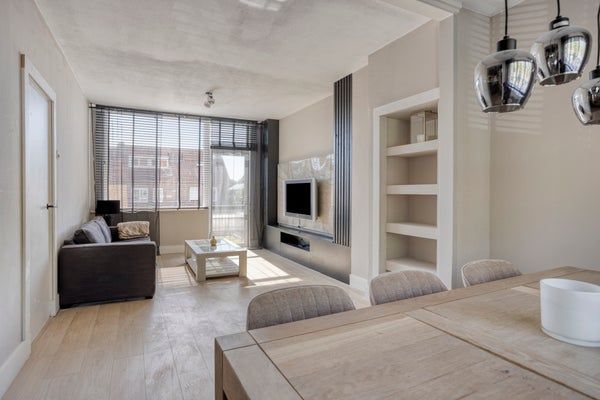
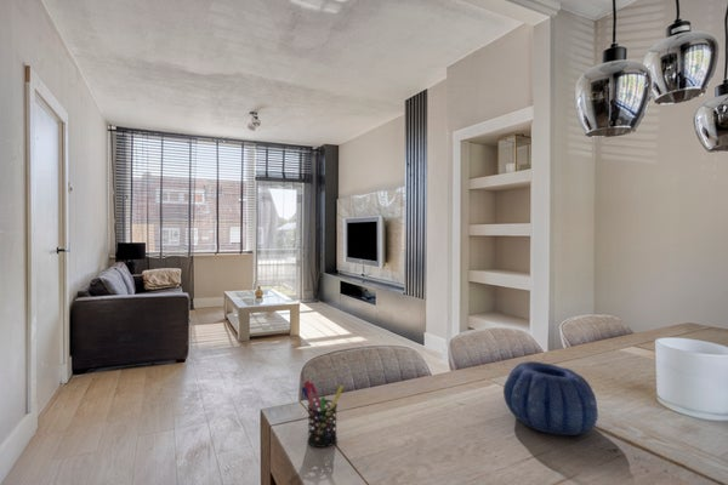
+ decorative bowl [502,360,599,436]
+ pen holder [300,380,345,449]
